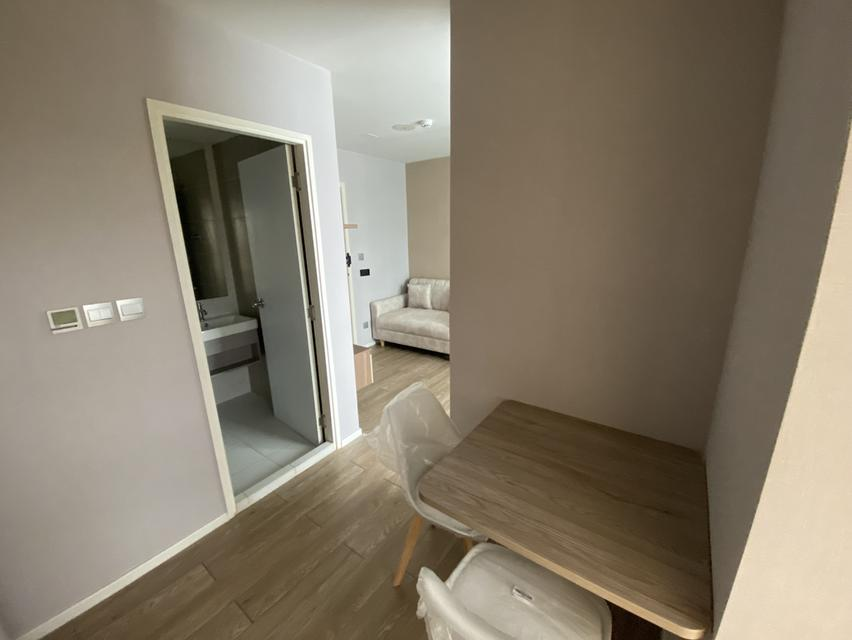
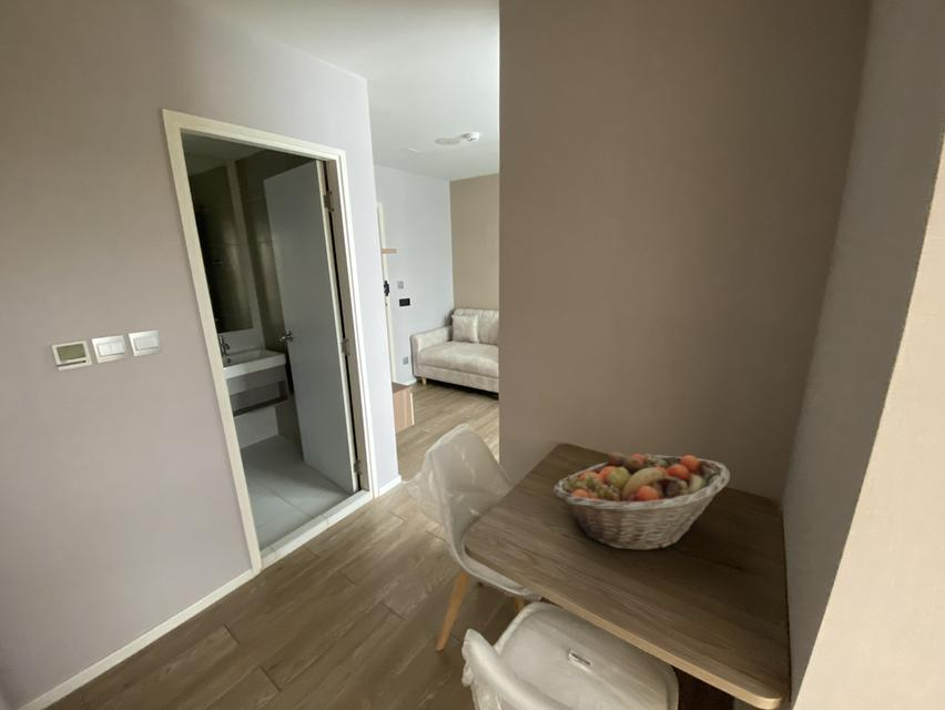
+ fruit basket [552,452,731,551]
